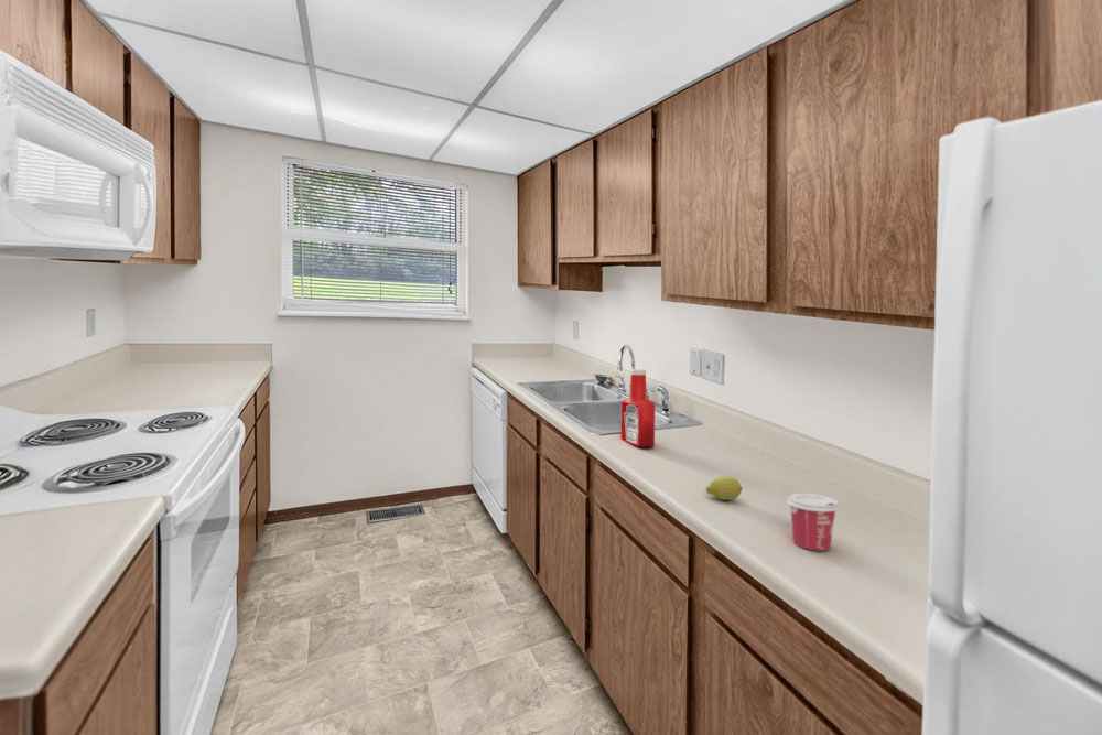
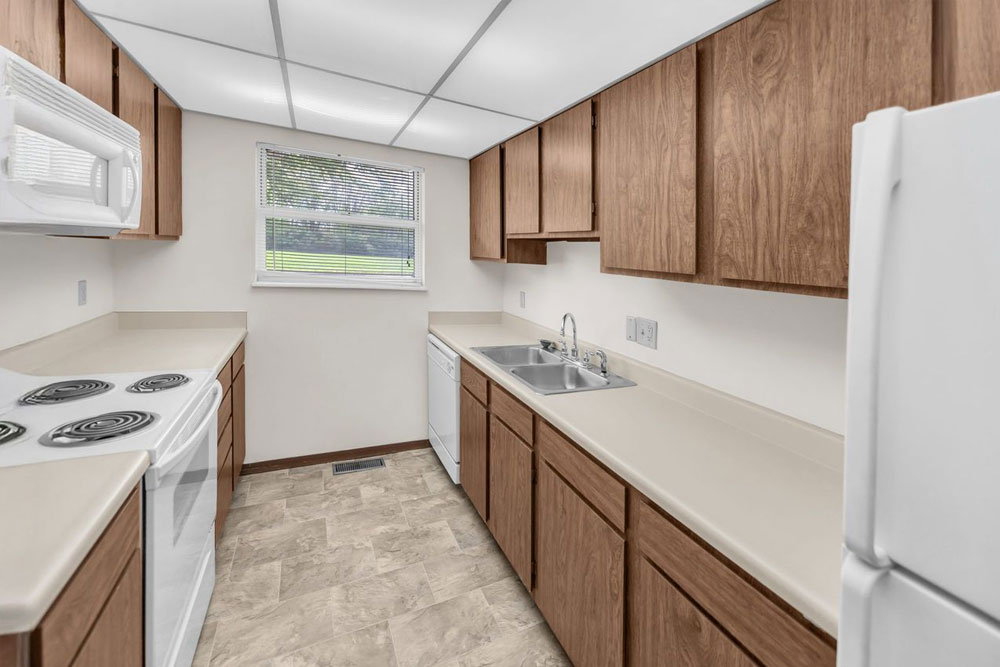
- fruit [705,475,744,501]
- cup [786,493,841,551]
- soap bottle [620,368,656,448]
